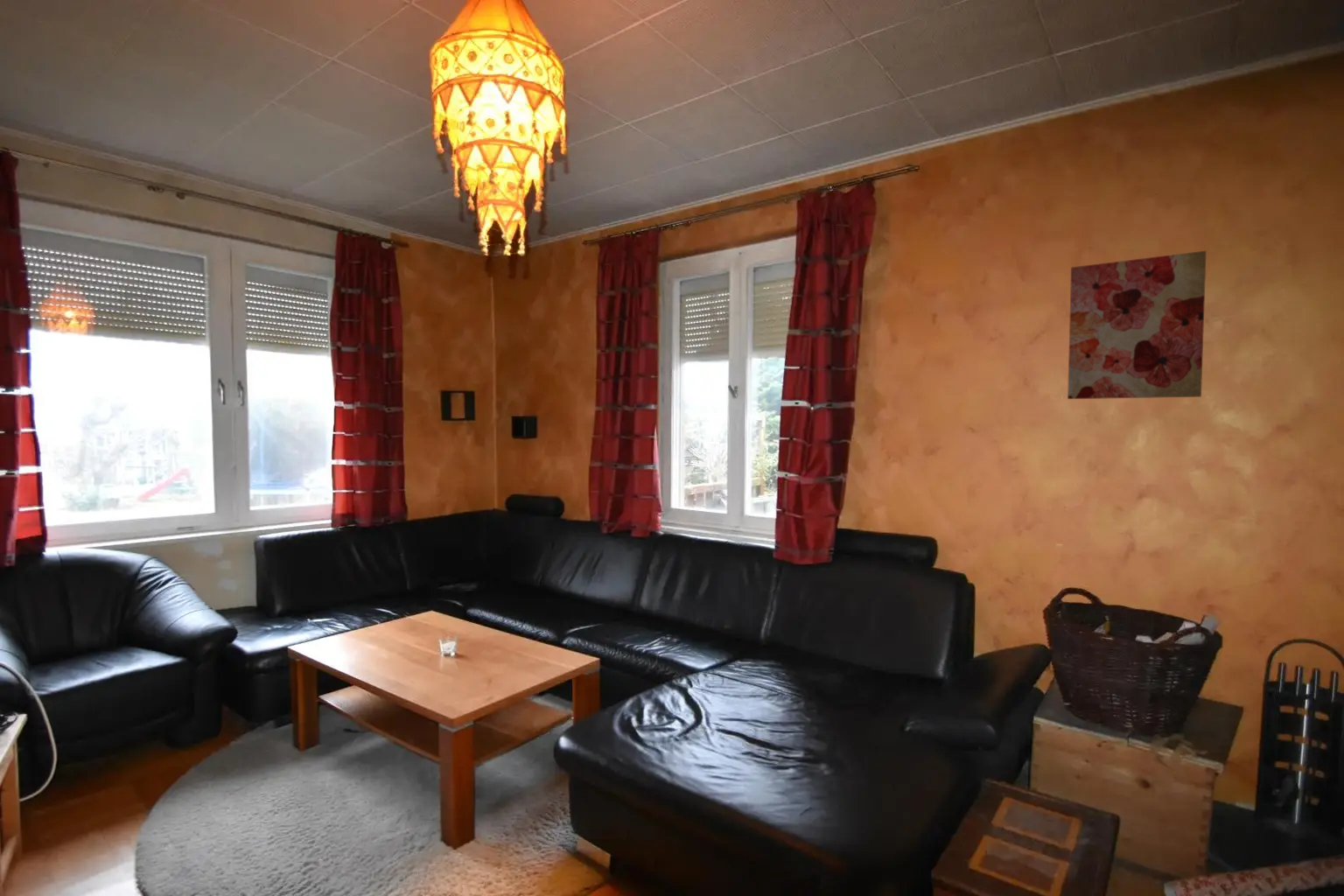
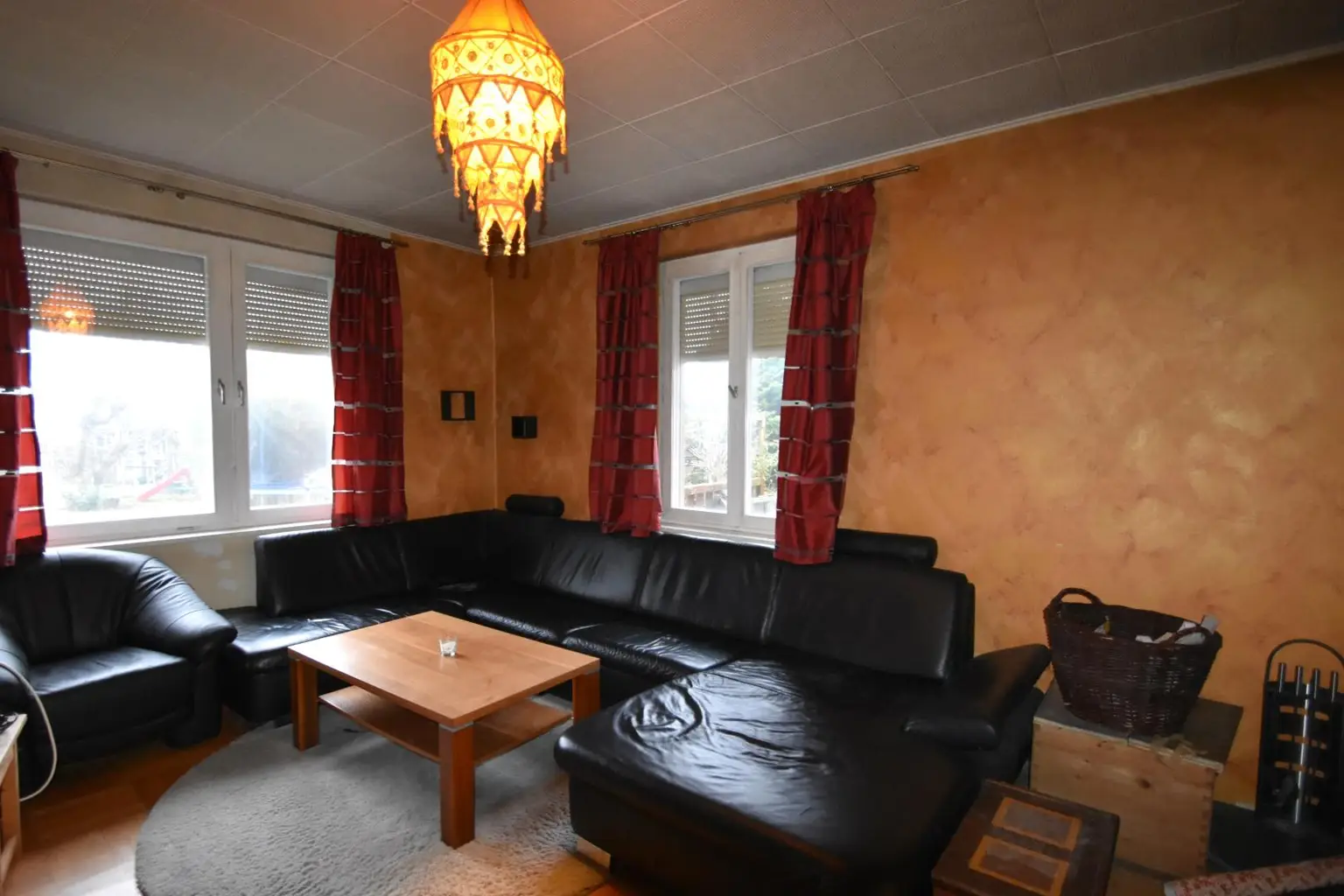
- wall art [1067,250,1207,400]
